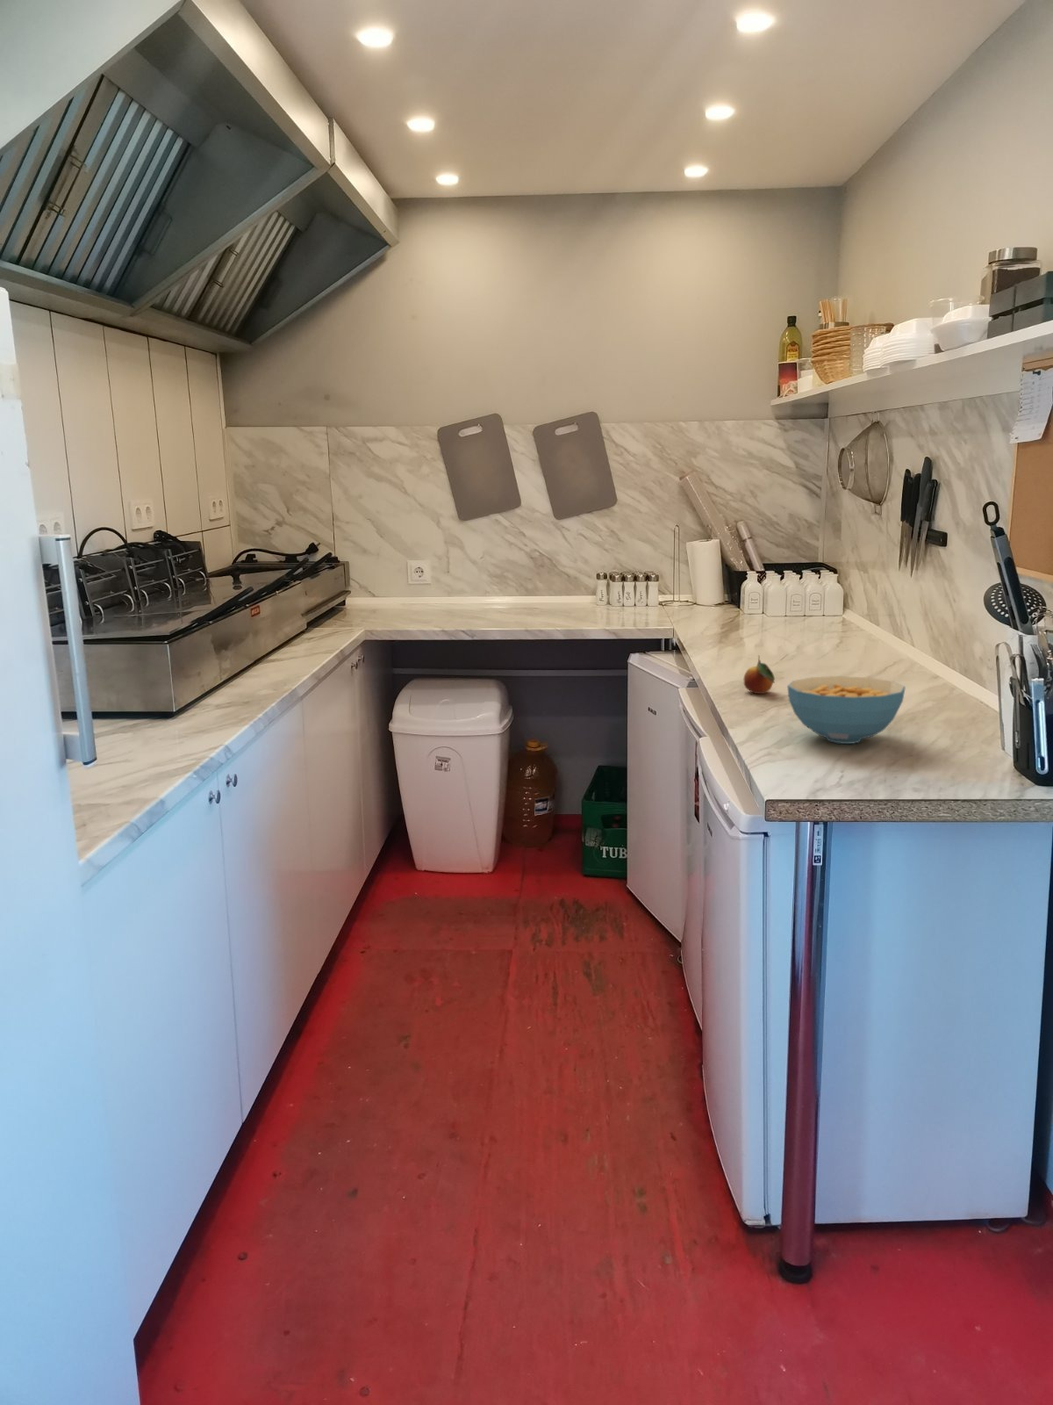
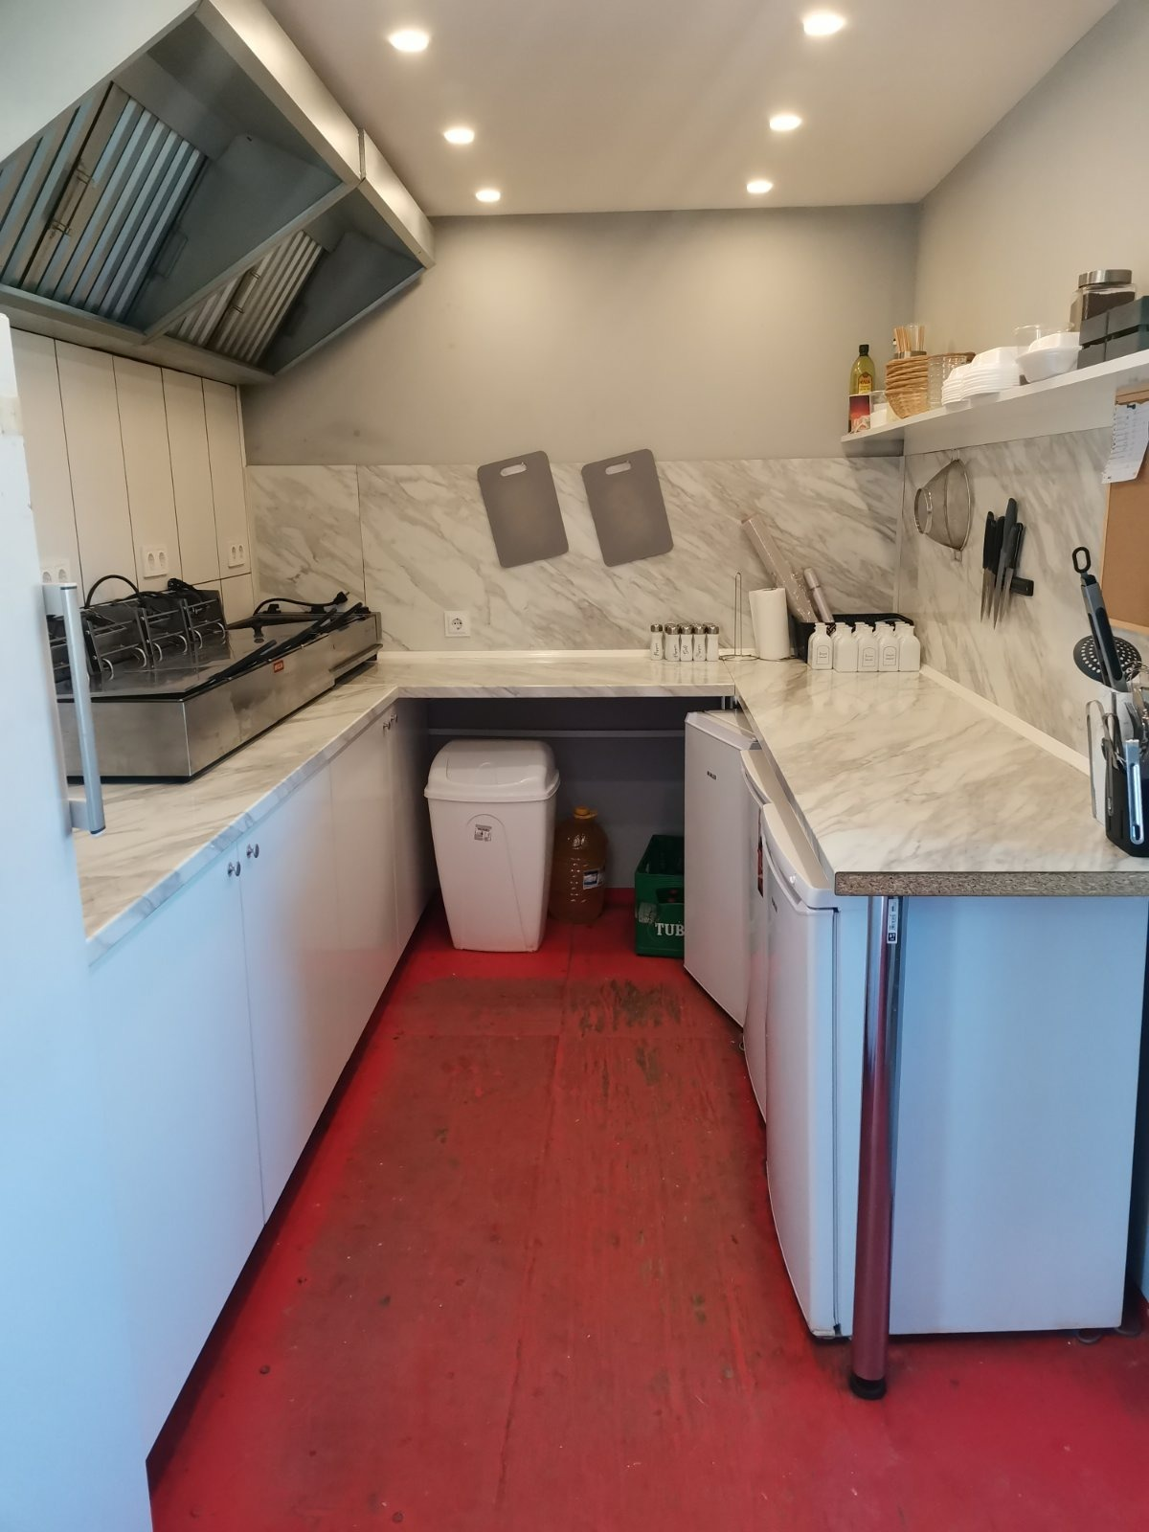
- fruit [742,655,775,695]
- cereal bowl [786,675,907,745]
